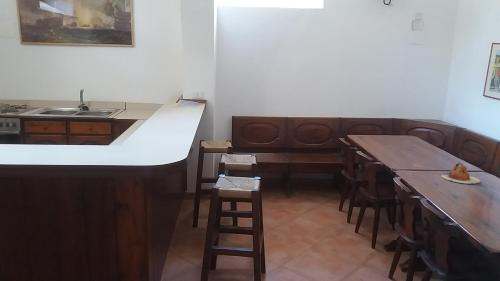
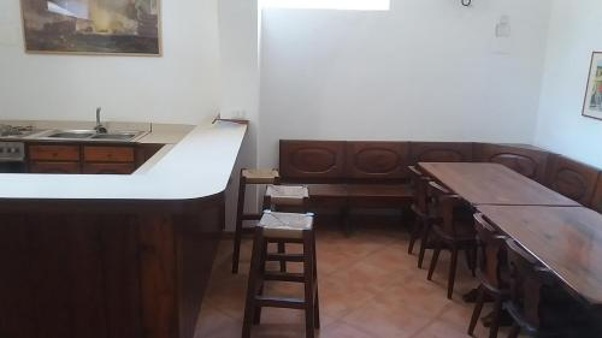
- teapot [440,162,481,184]
